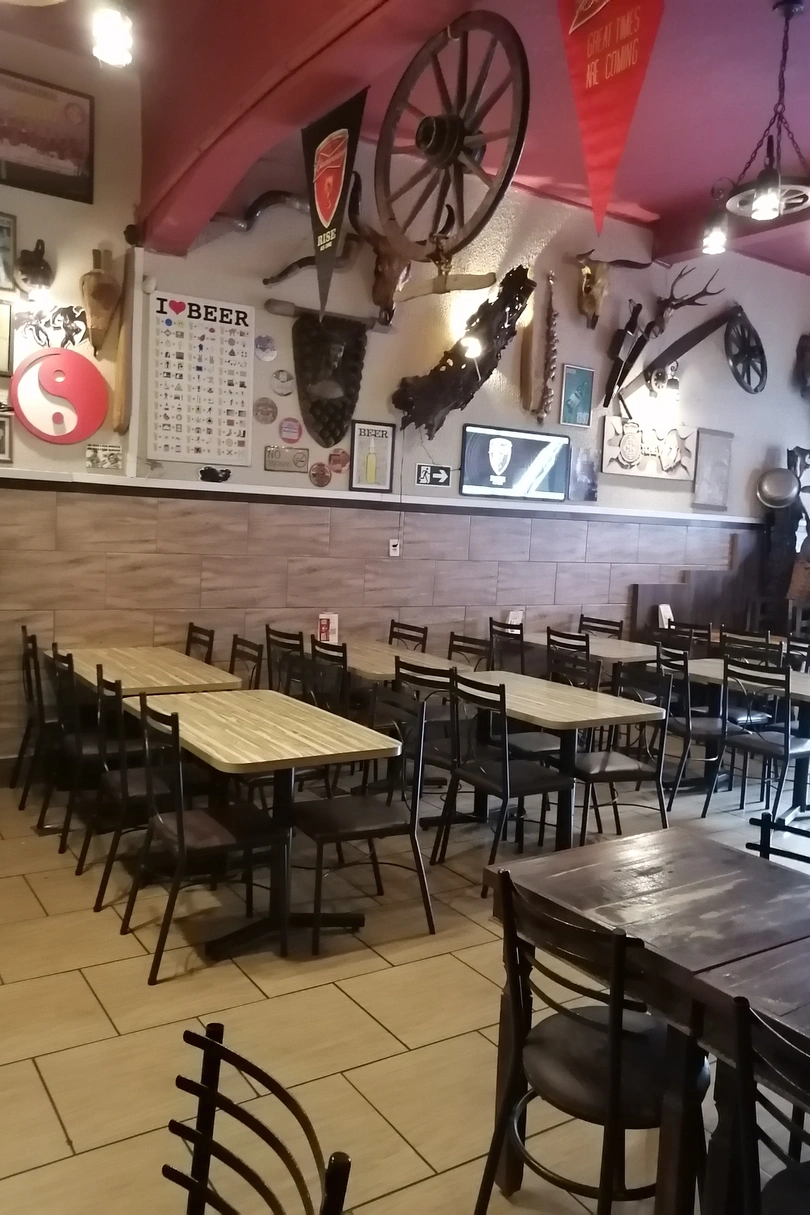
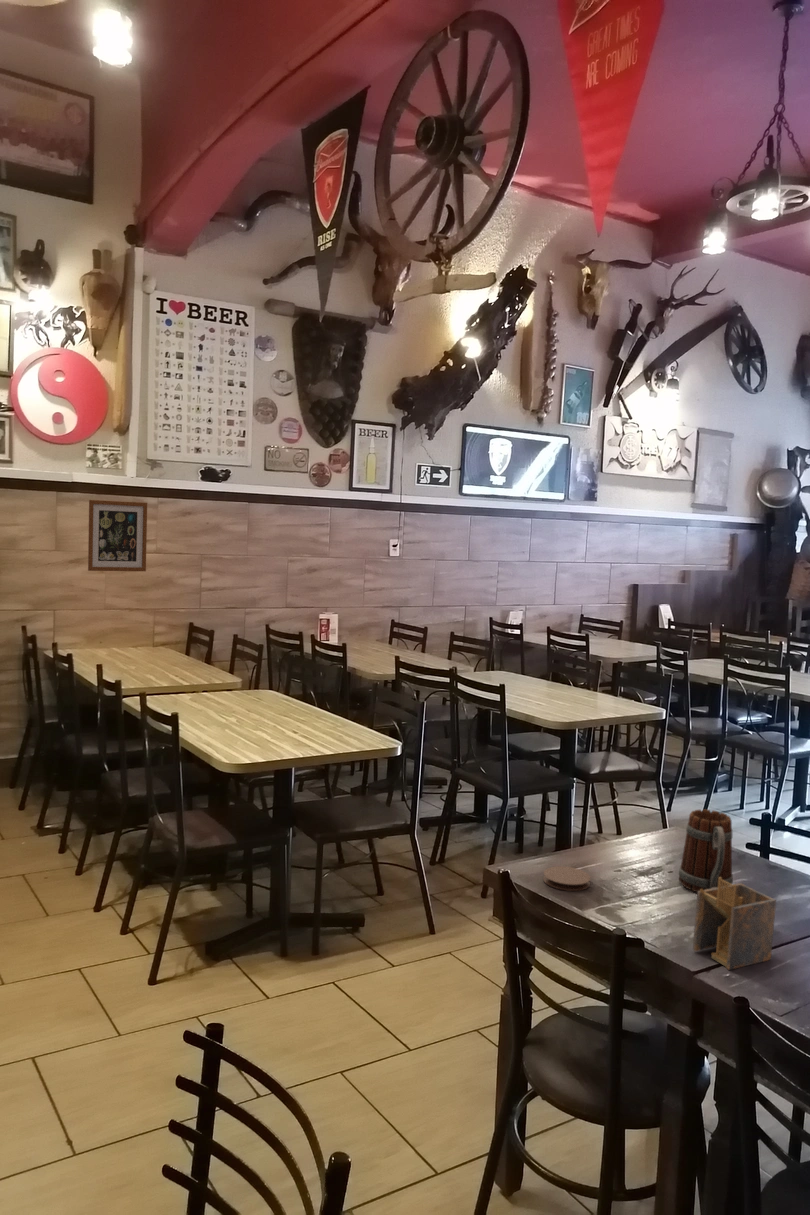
+ beer mug [678,808,734,893]
+ coaster [542,865,592,892]
+ napkin holder [692,877,777,971]
+ wall art [87,499,148,572]
